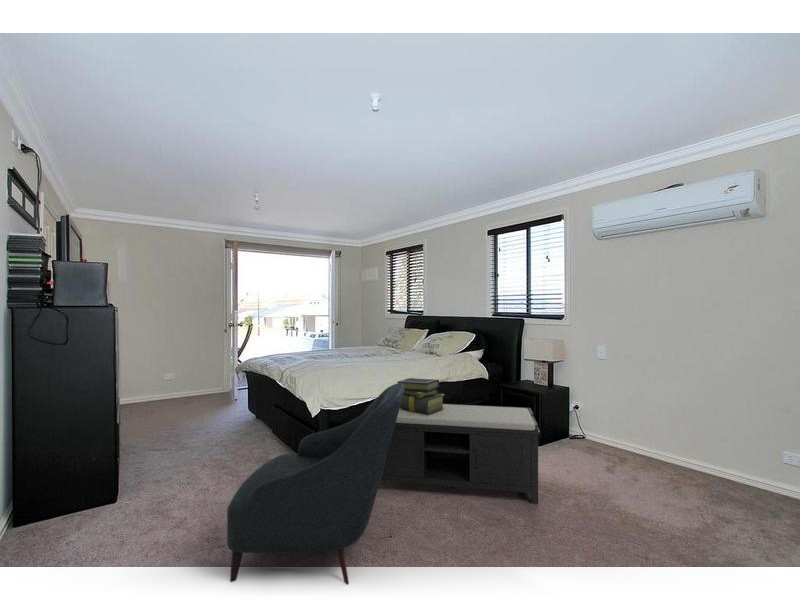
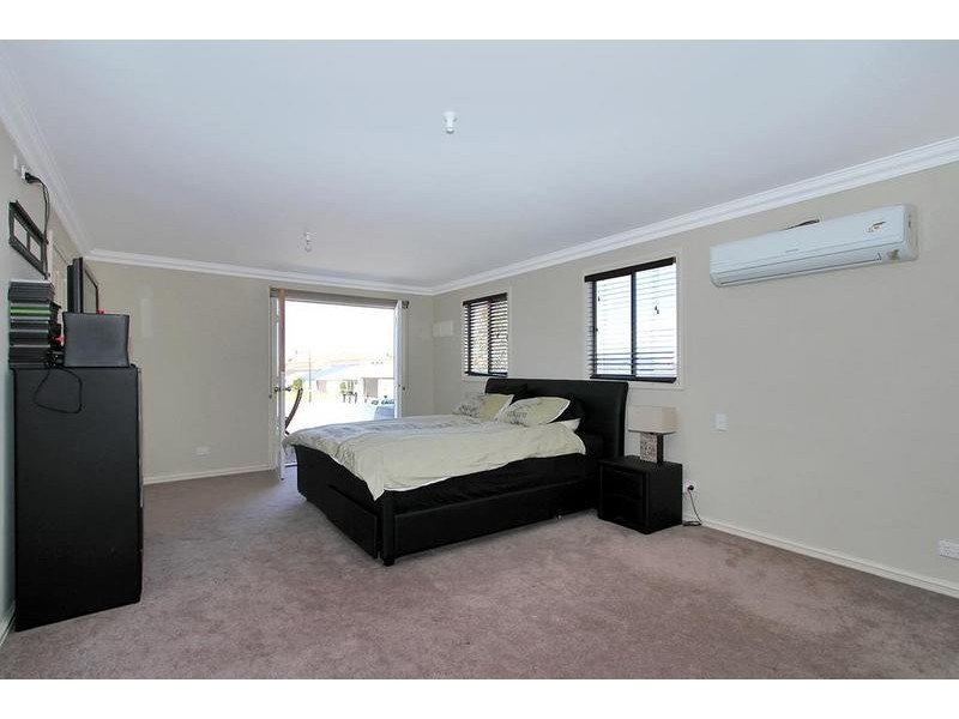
- stack of books [396,377,445,414]
- bench [380,403,541,505]
- armchair [226,382,404,586]
